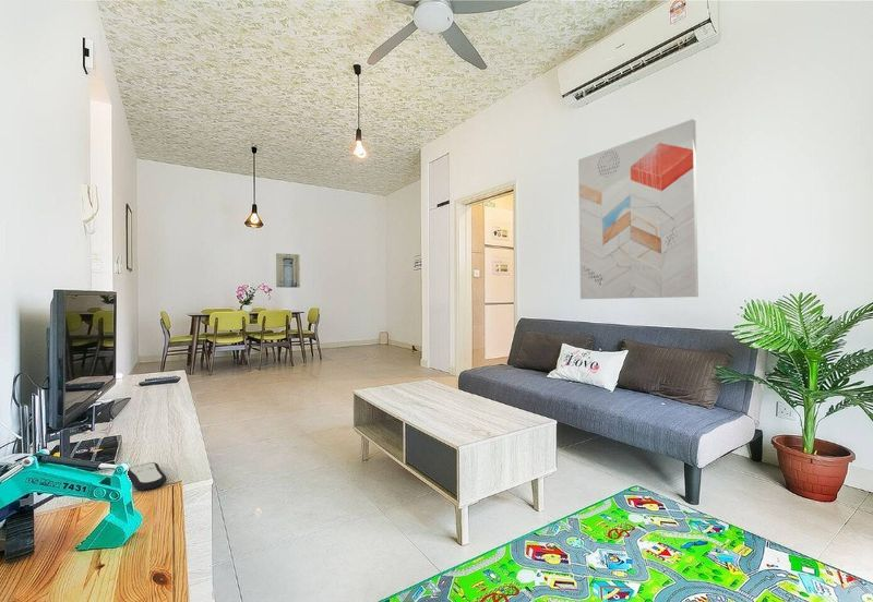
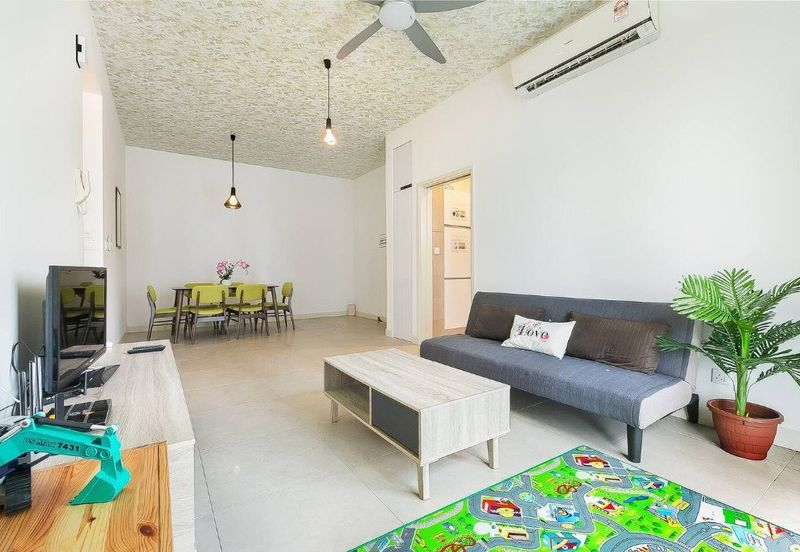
- wall art [577,118,699,300]
- remote control [128,461,167,492]
- wall art [275,252,301,289]
